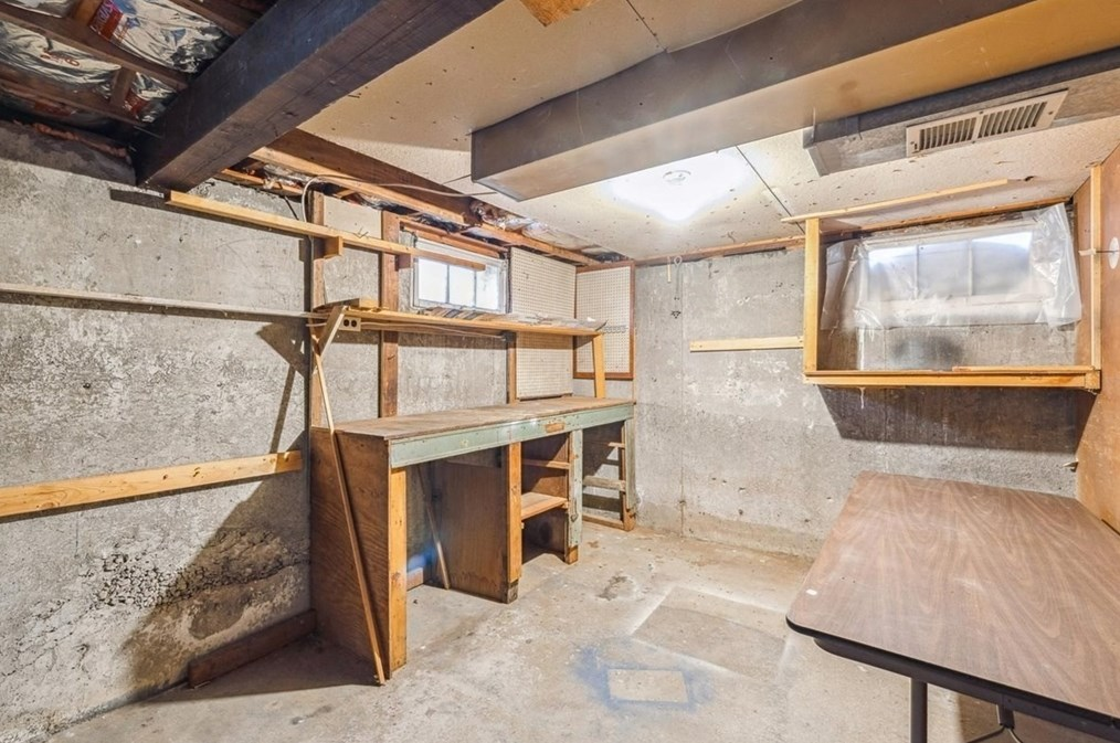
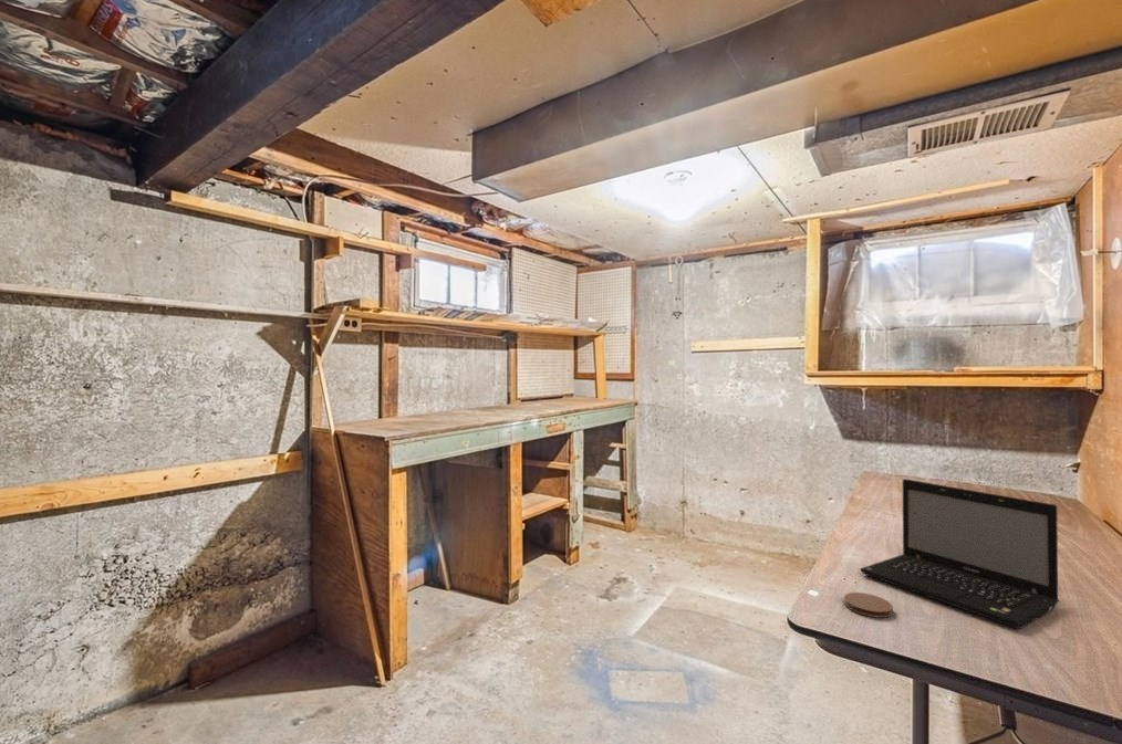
+ coaster [843,591,894,619]
+ laptop [859,478,1060,630]
